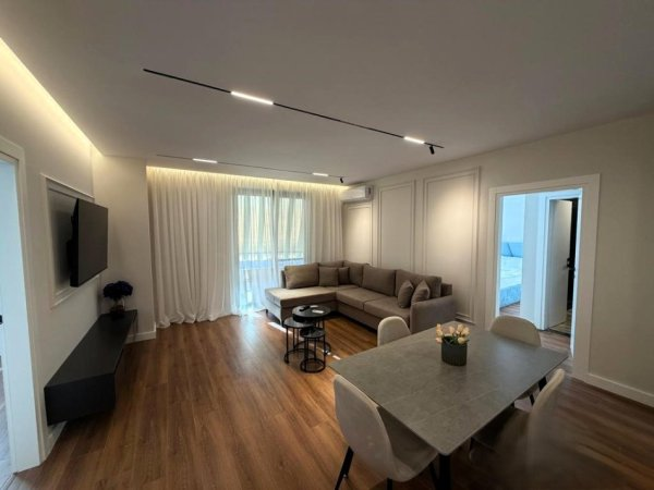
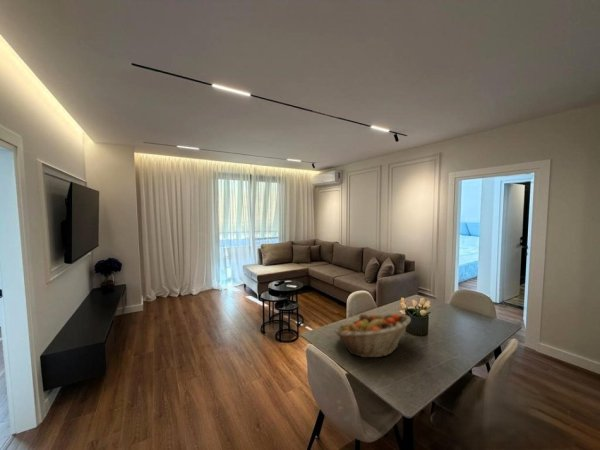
+ fruit basket [333,312,412,358]
